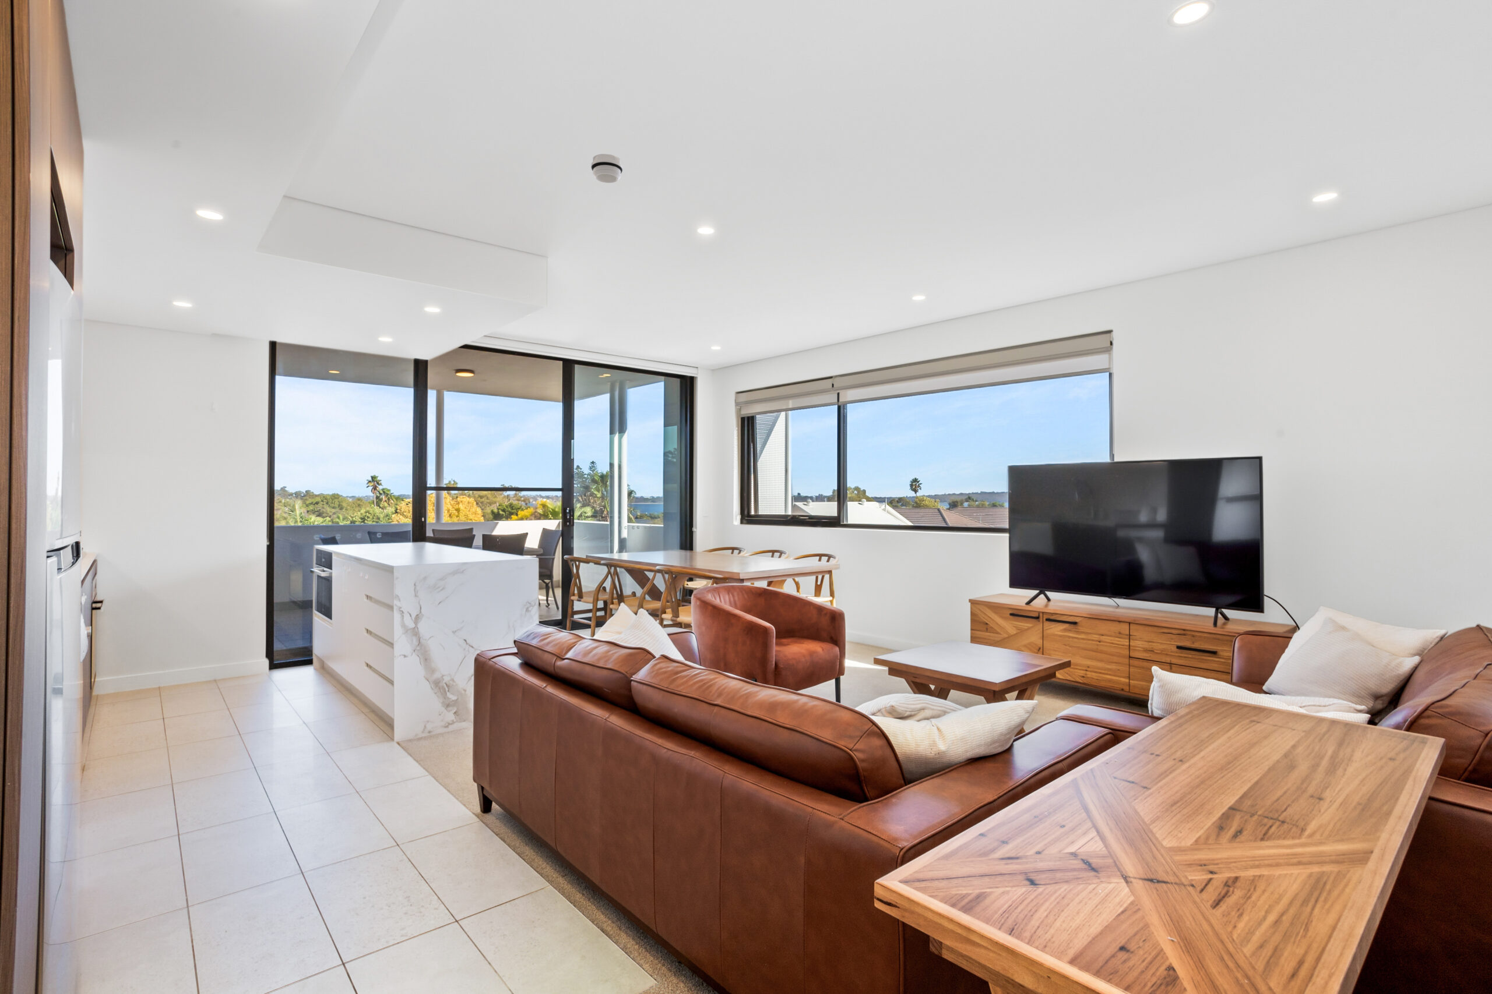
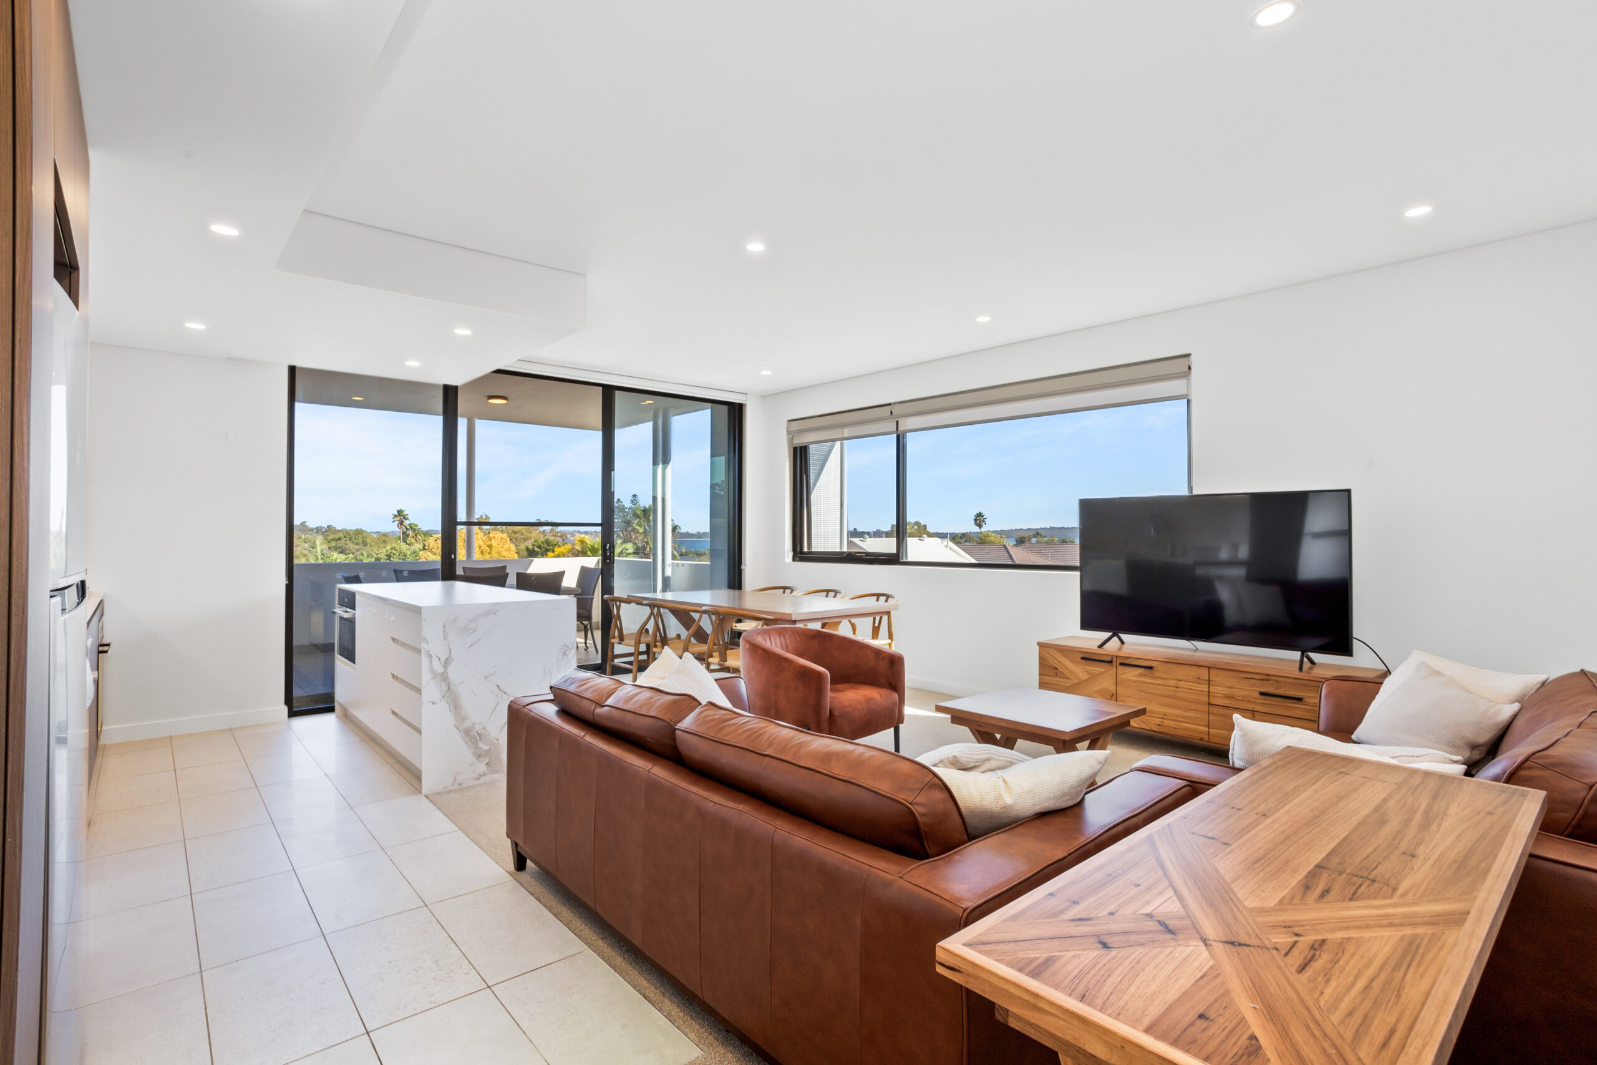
- smoke detector [591,153,624,183]
